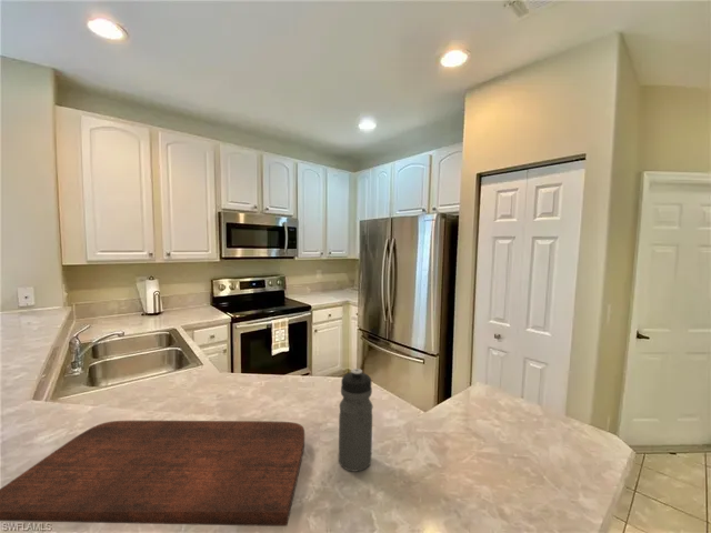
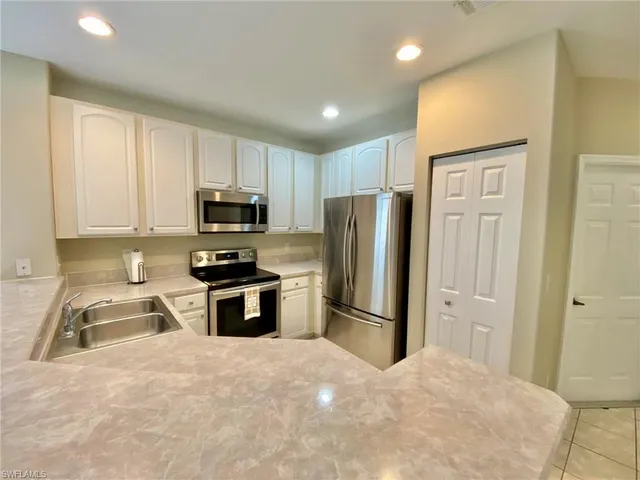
- water bottle [338,368,373,473]
- cutting board [0,420,306,527]
